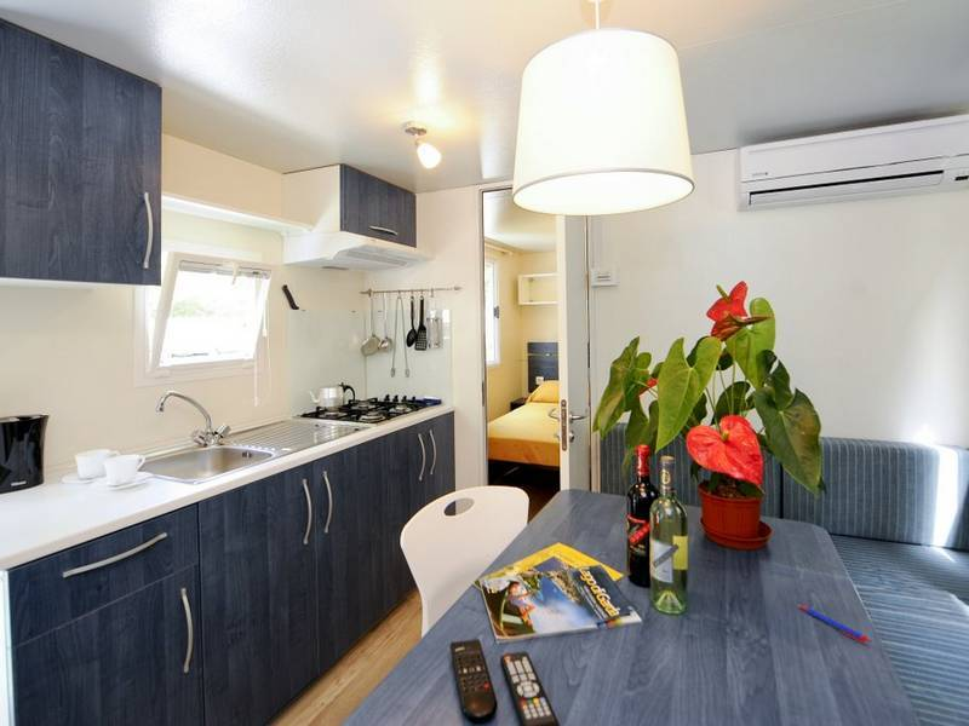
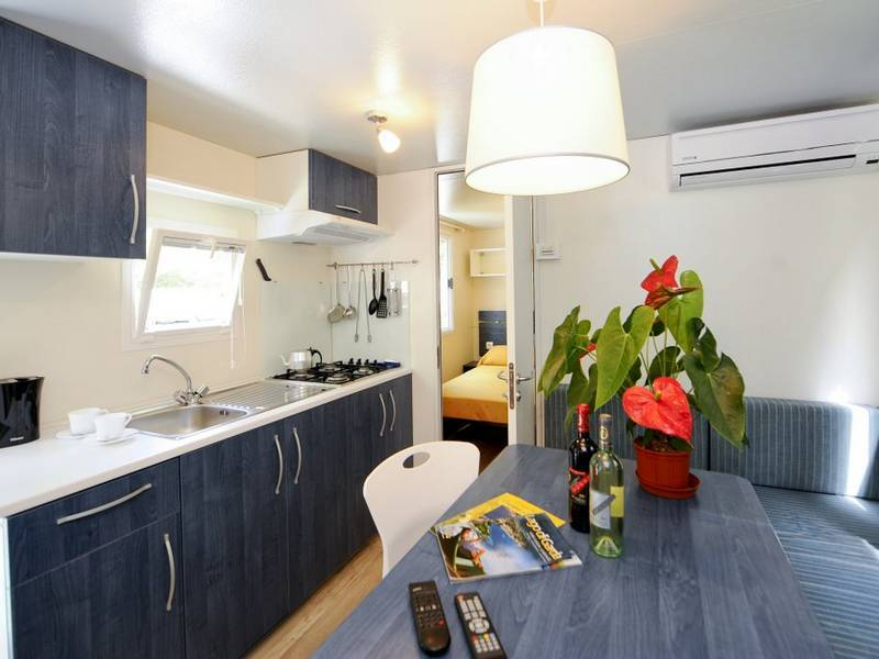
- pen [797,604,872,644]
